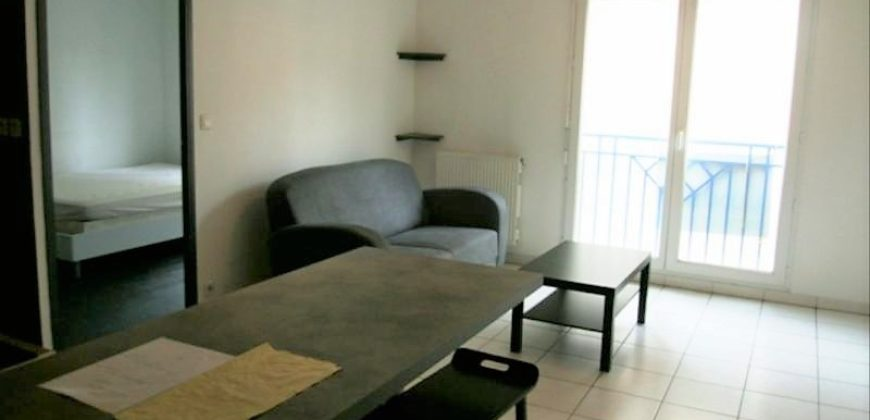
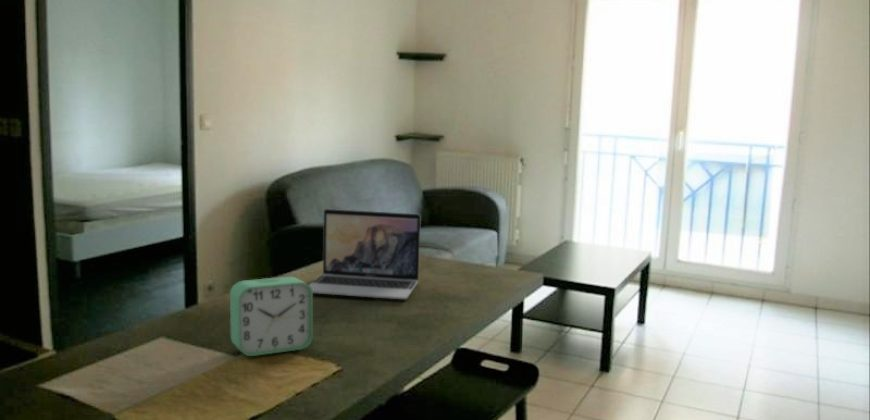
+ laptop [308,208,421,300]
+ alarm clock [229,276,314,357]
